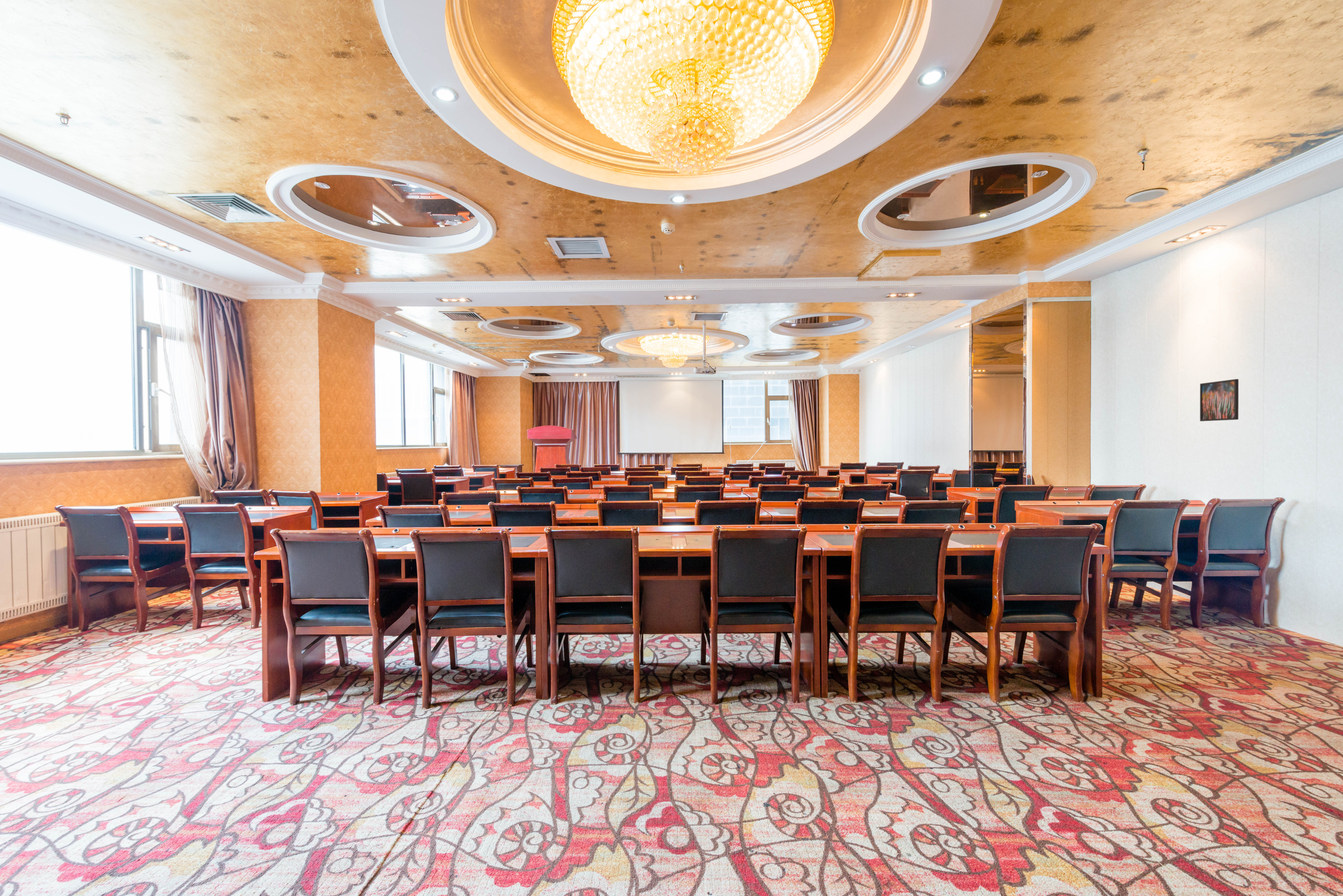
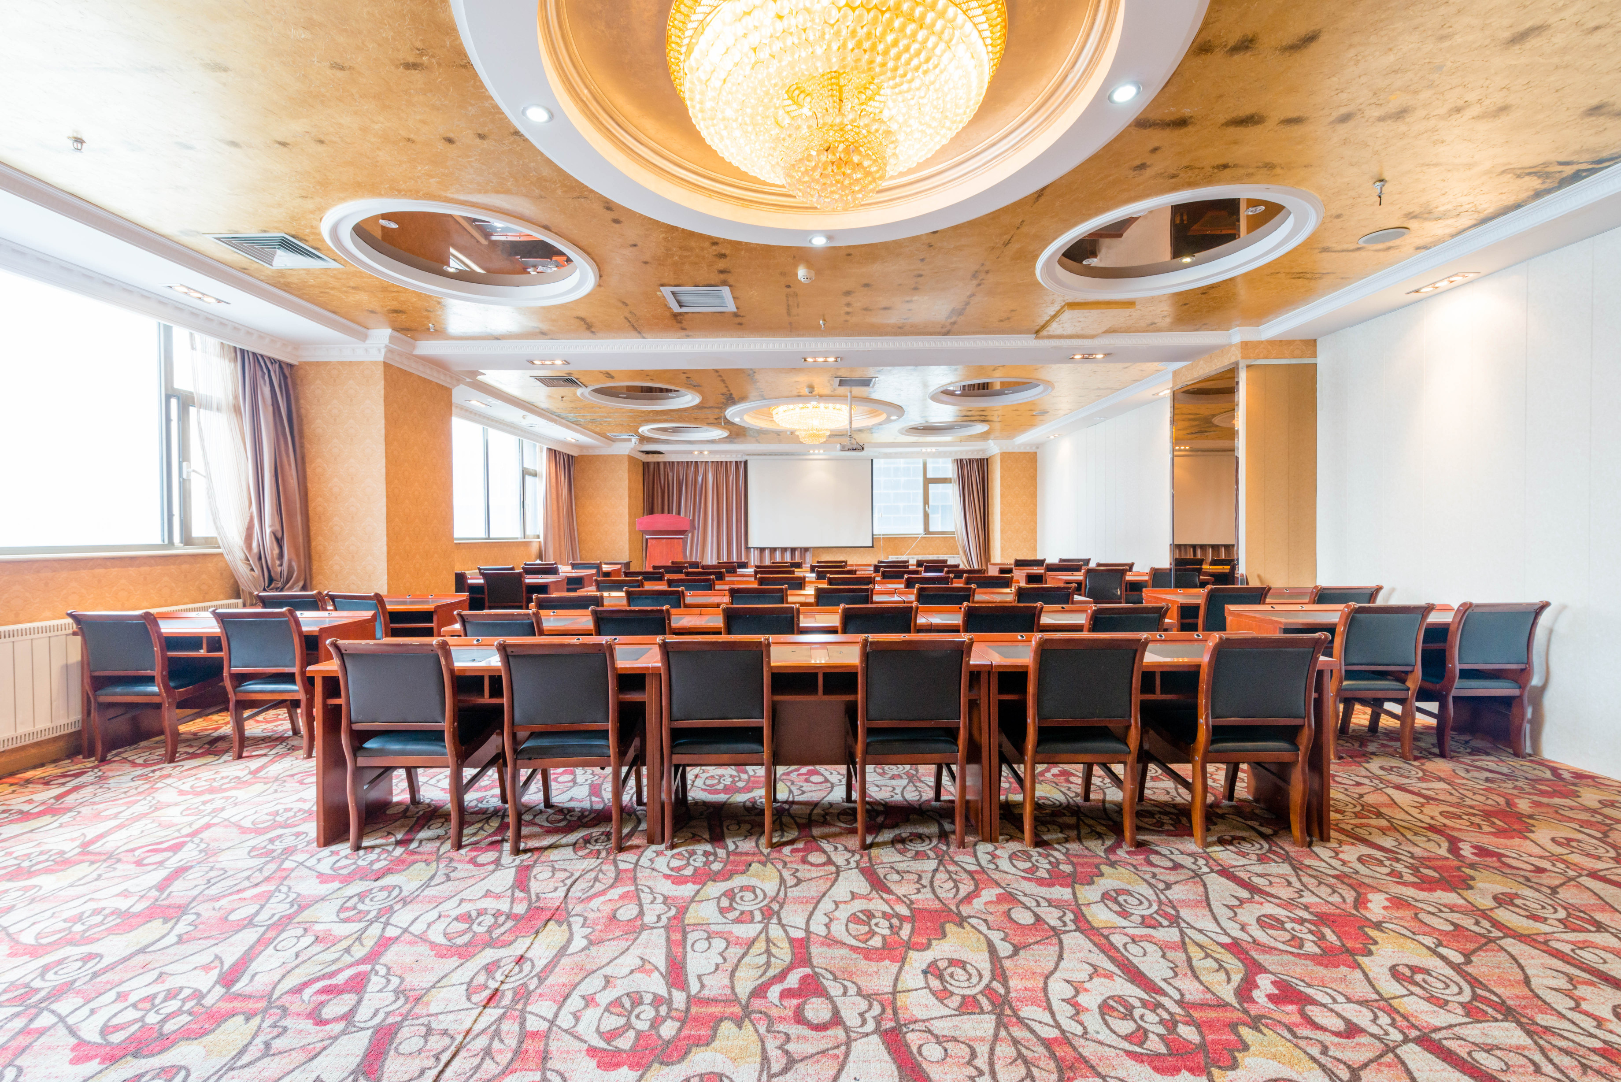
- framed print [1200,379,1239,422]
